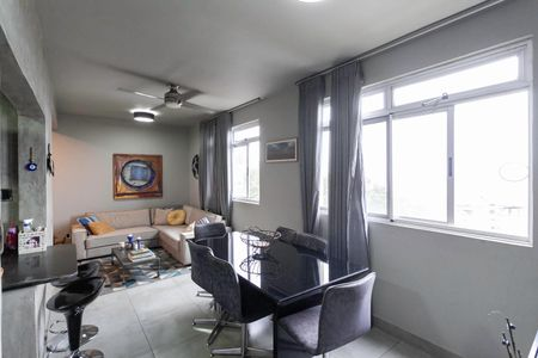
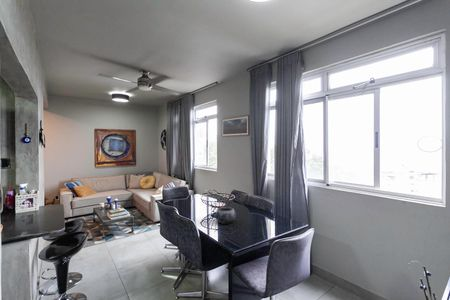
+ decorative bowl [214,206,237,225]
